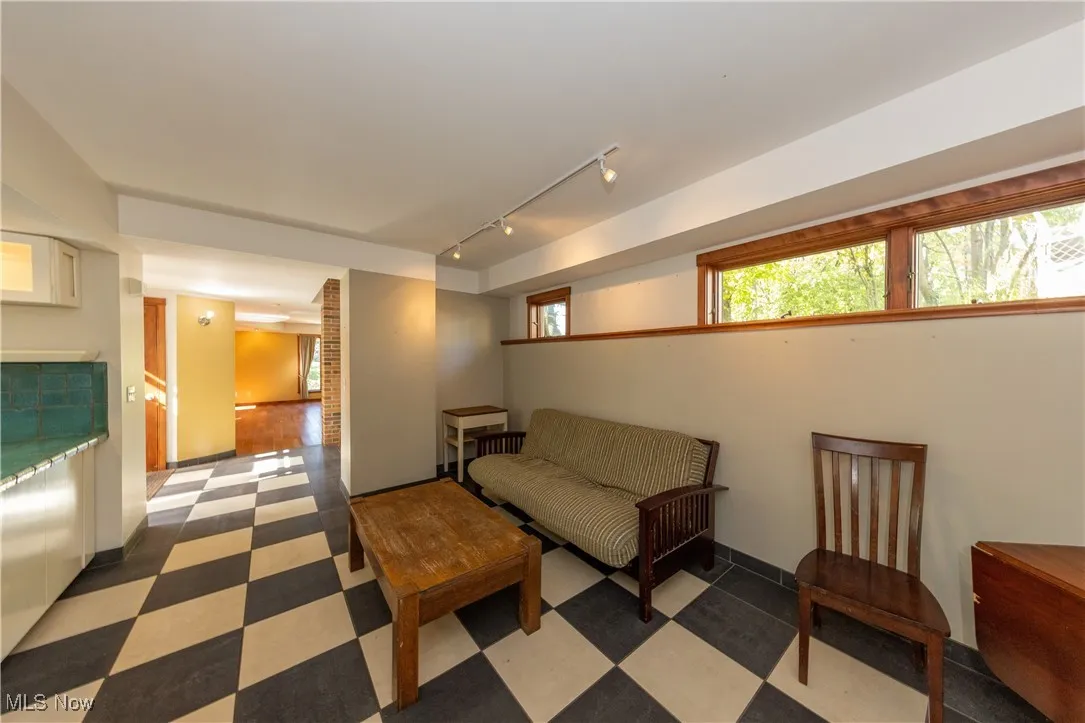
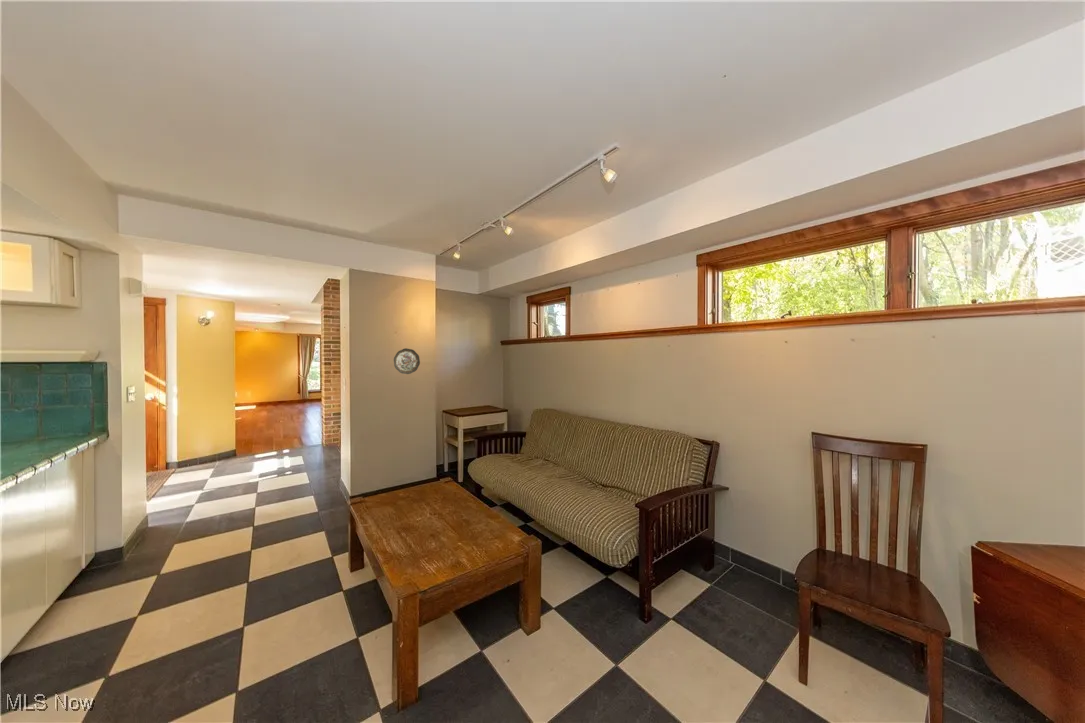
+ decorative plate [393,347,421,375]
